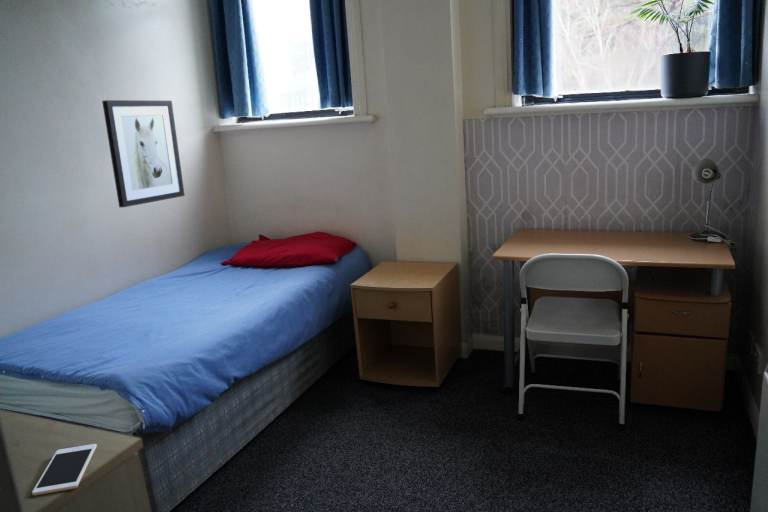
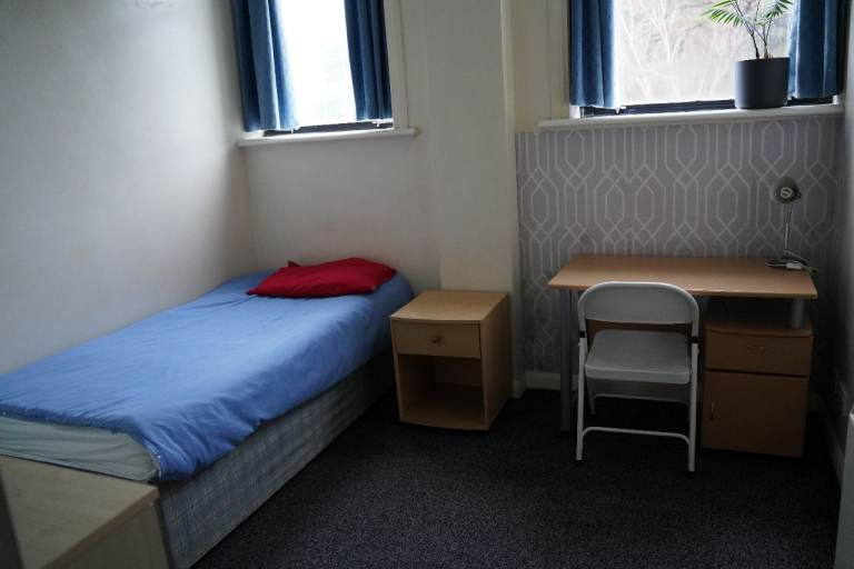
- wall art [101,99,186,208]
- cell phone [31,443,98,496]
